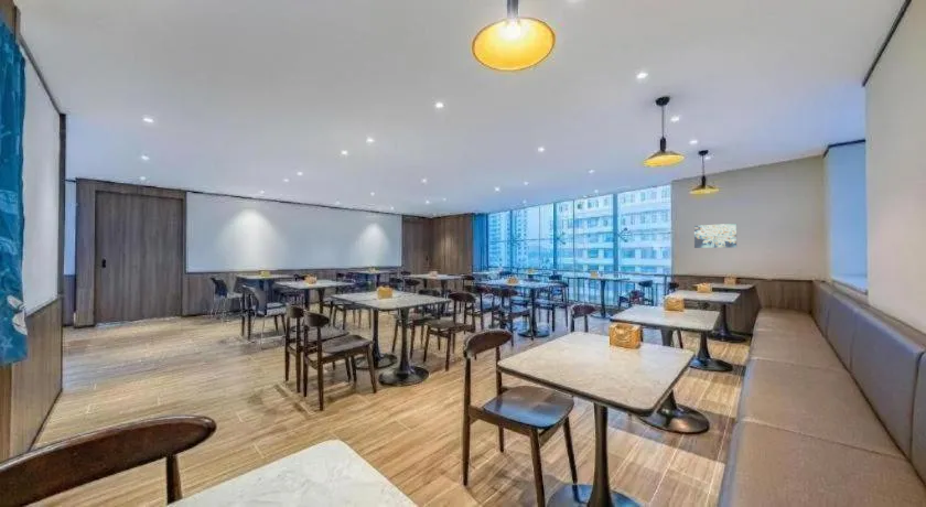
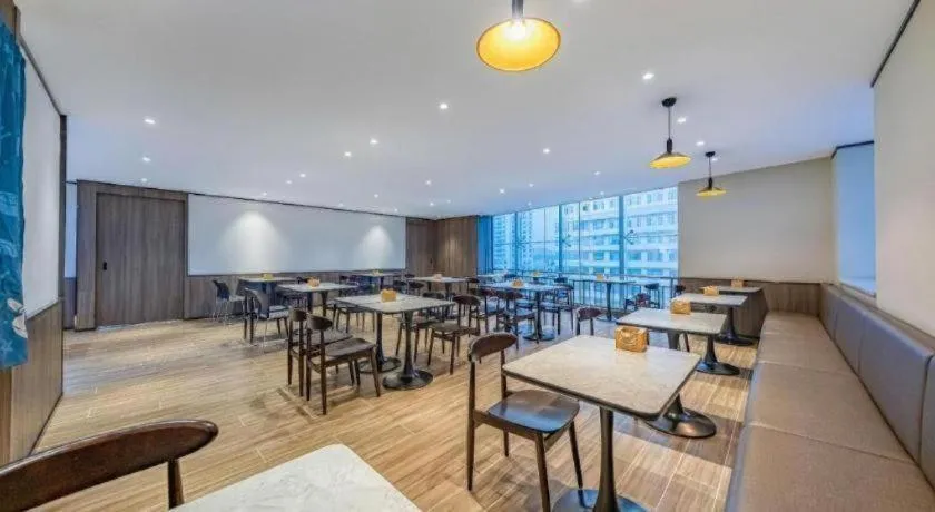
- wall art [693,223,737,249]
